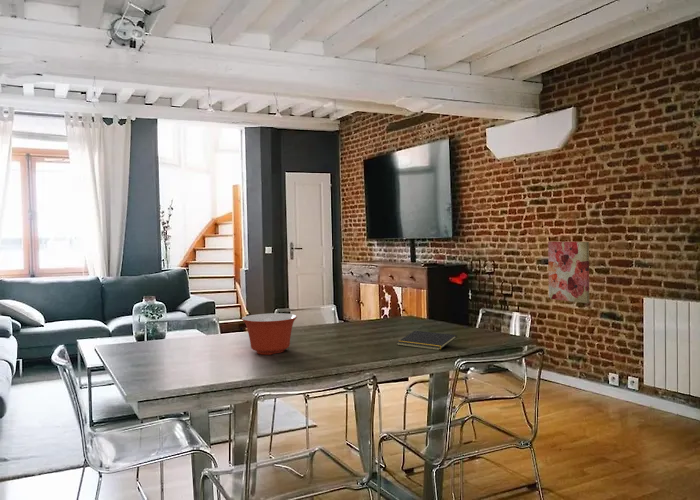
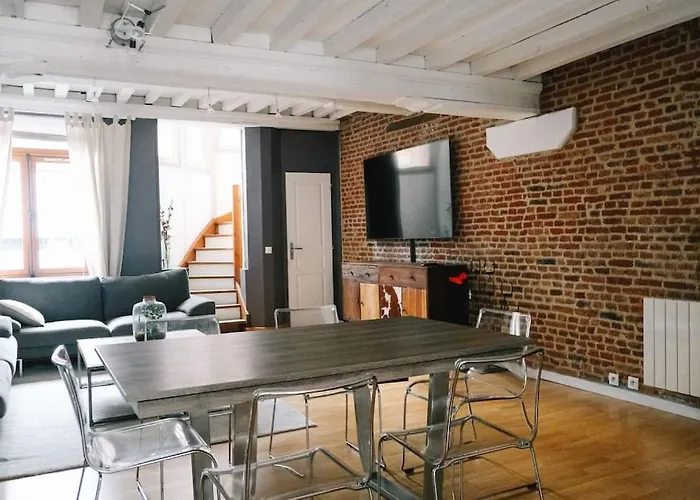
- wall art [547,241,590,304]
- notepad [396,330,457,351]
- mixing bowl [241,312,298,356]
